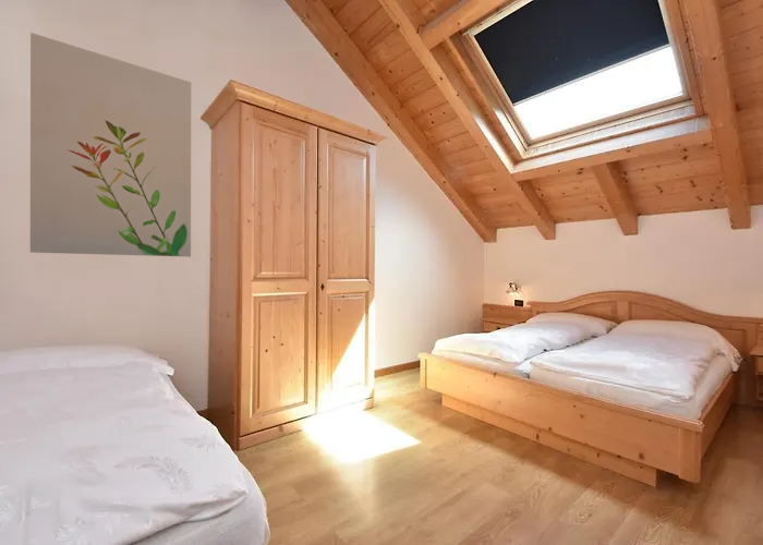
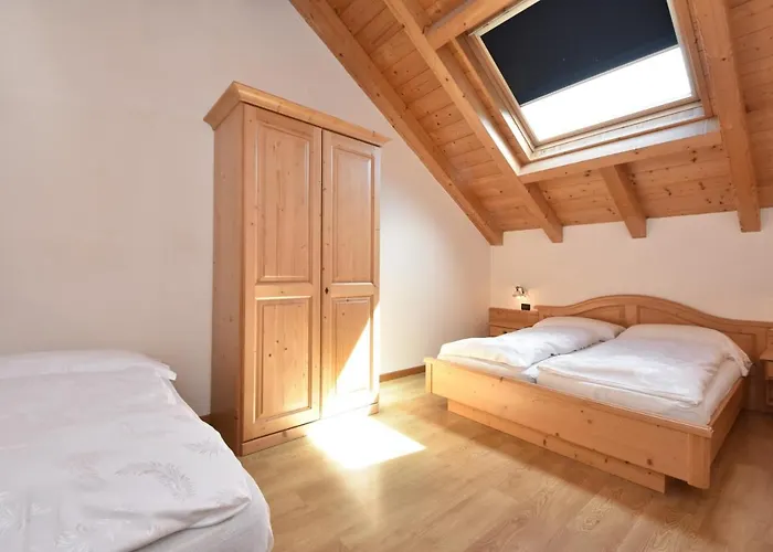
- wall art [29,32,192,257]
